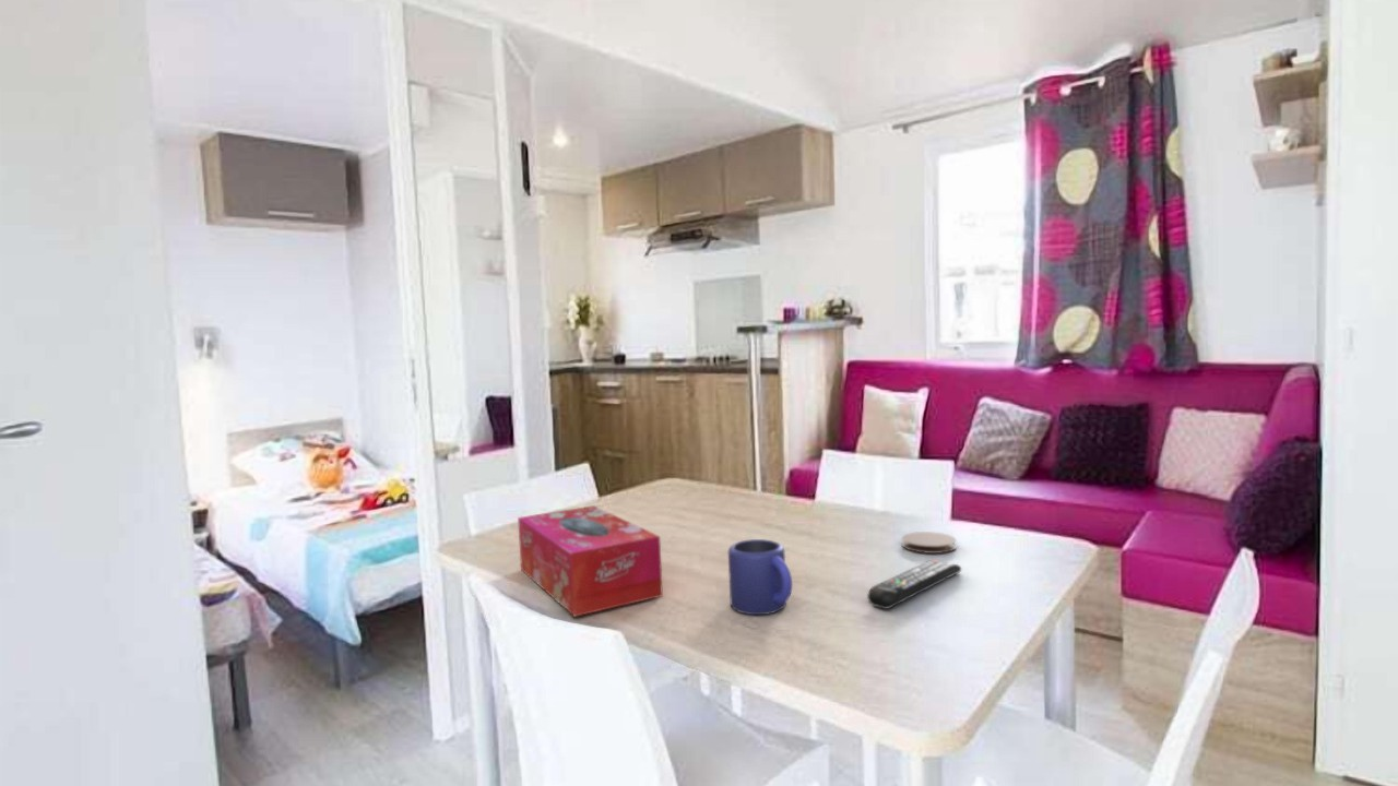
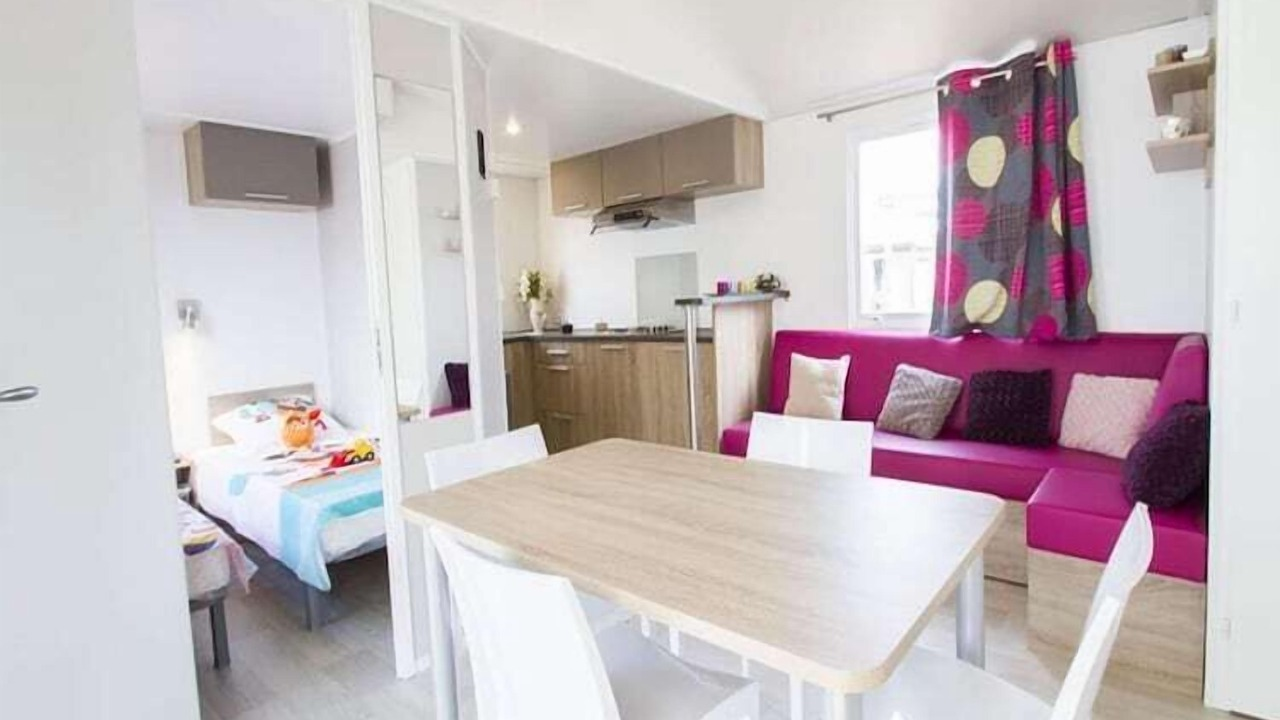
- tissue box [517,504,664,618]
- remote control [866,559,962,610]
- mug [727,538,793,616]
- coaster [901,531,958,555]
